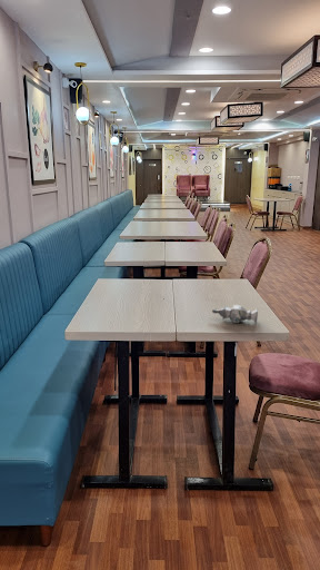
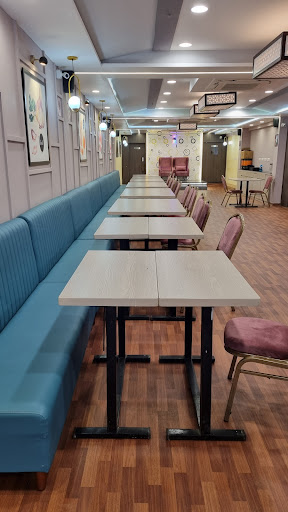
- teapot [211,304,259,324]
